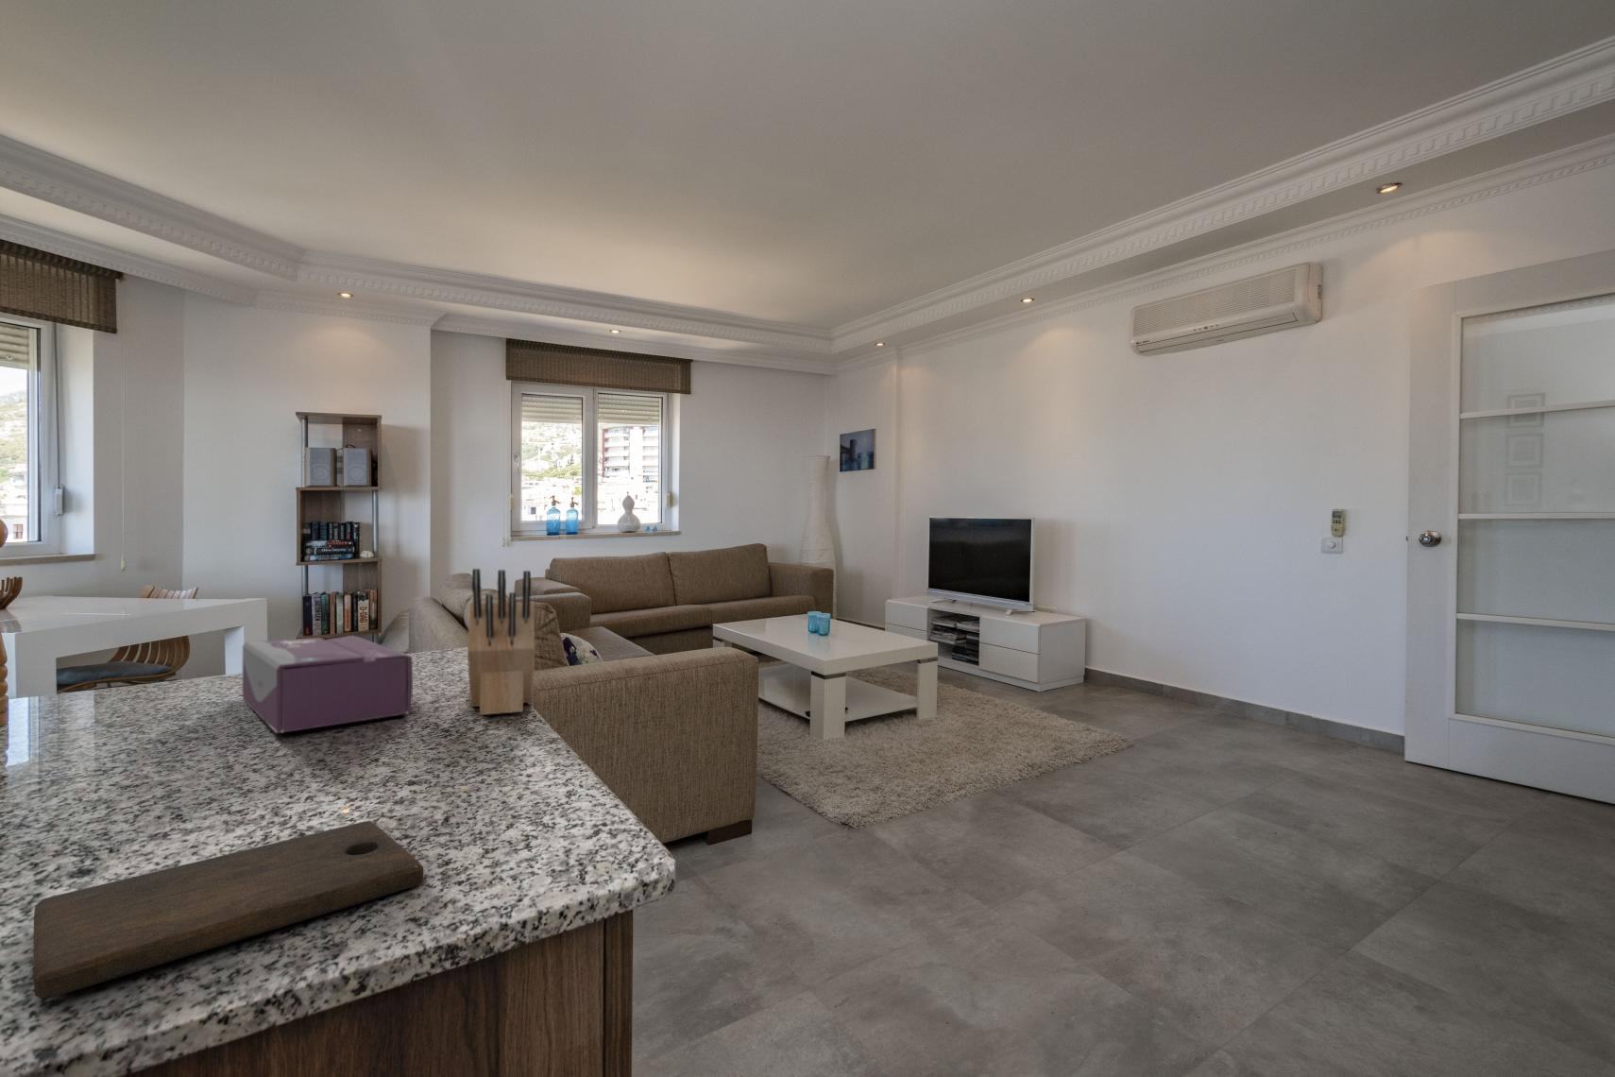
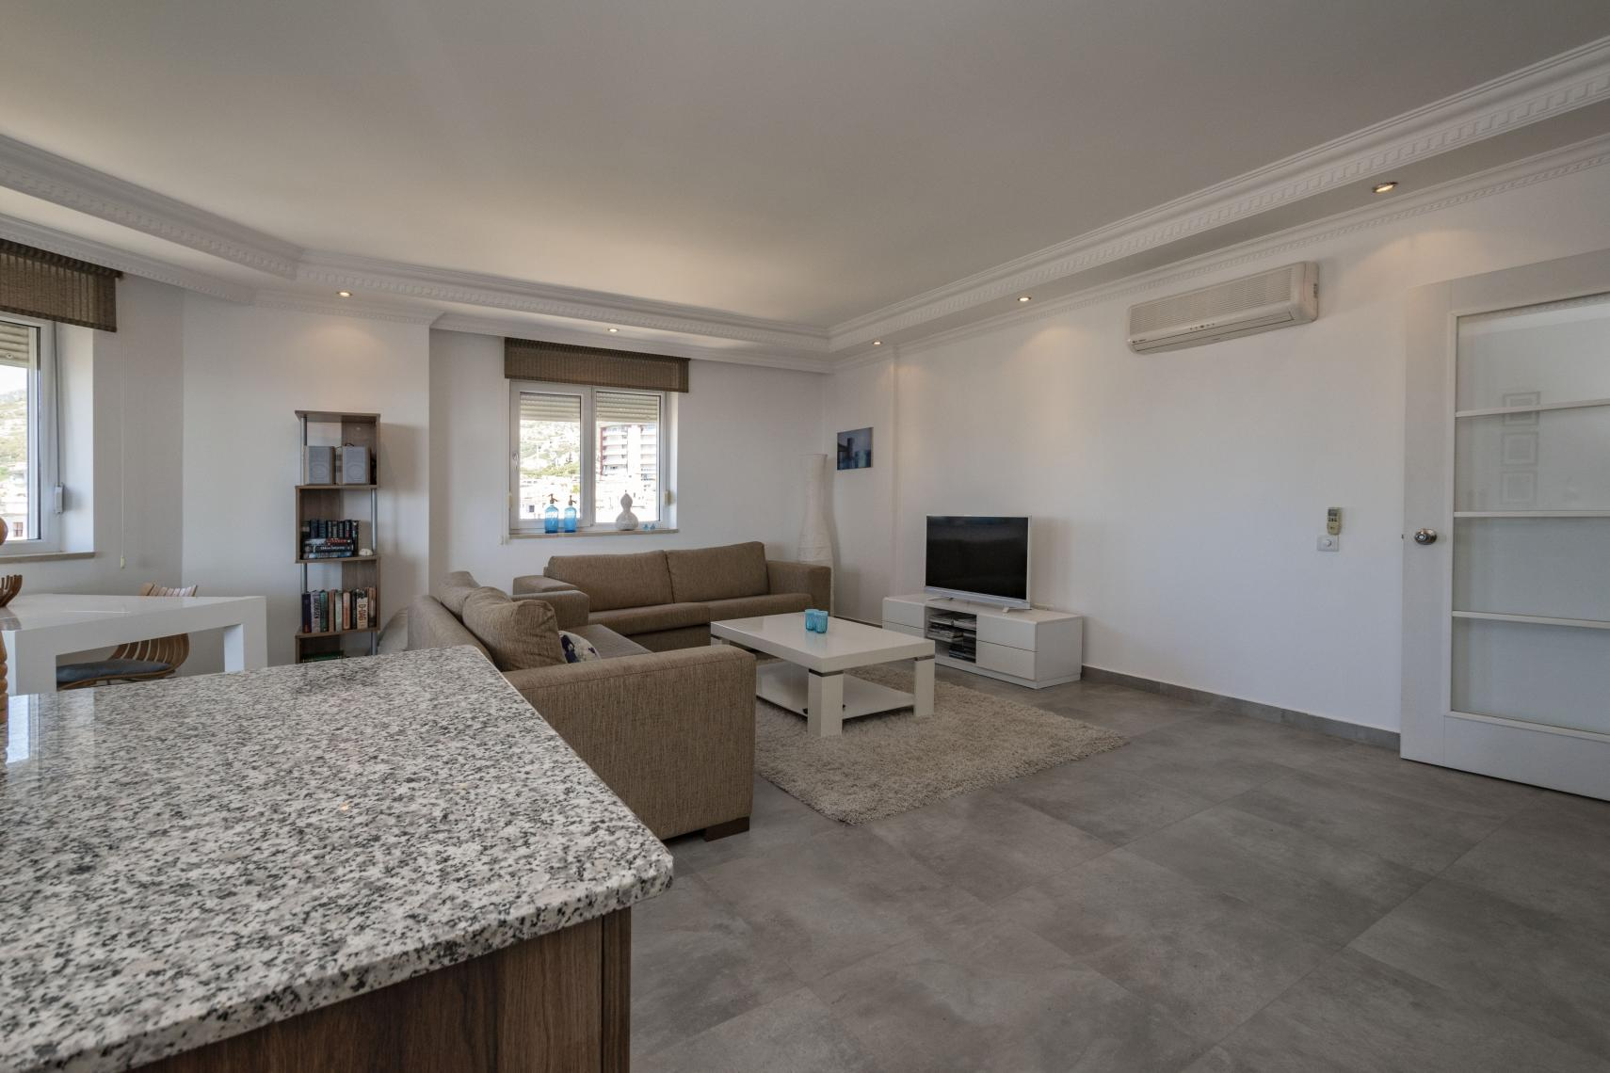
- cutting board [32,820,424,1000]
- knife block [466,567,536,716]
- tissue box [242,635,413,734]
